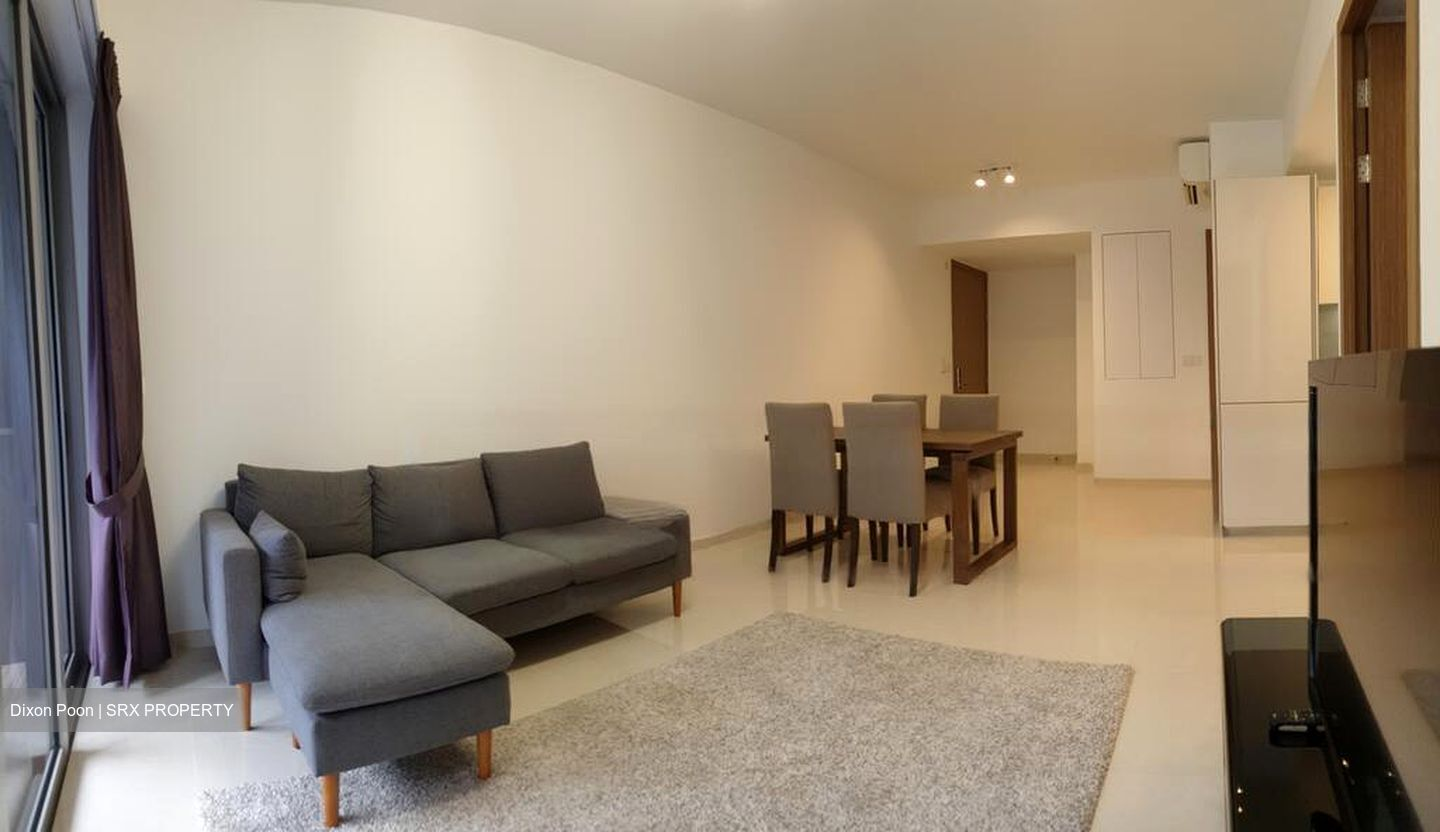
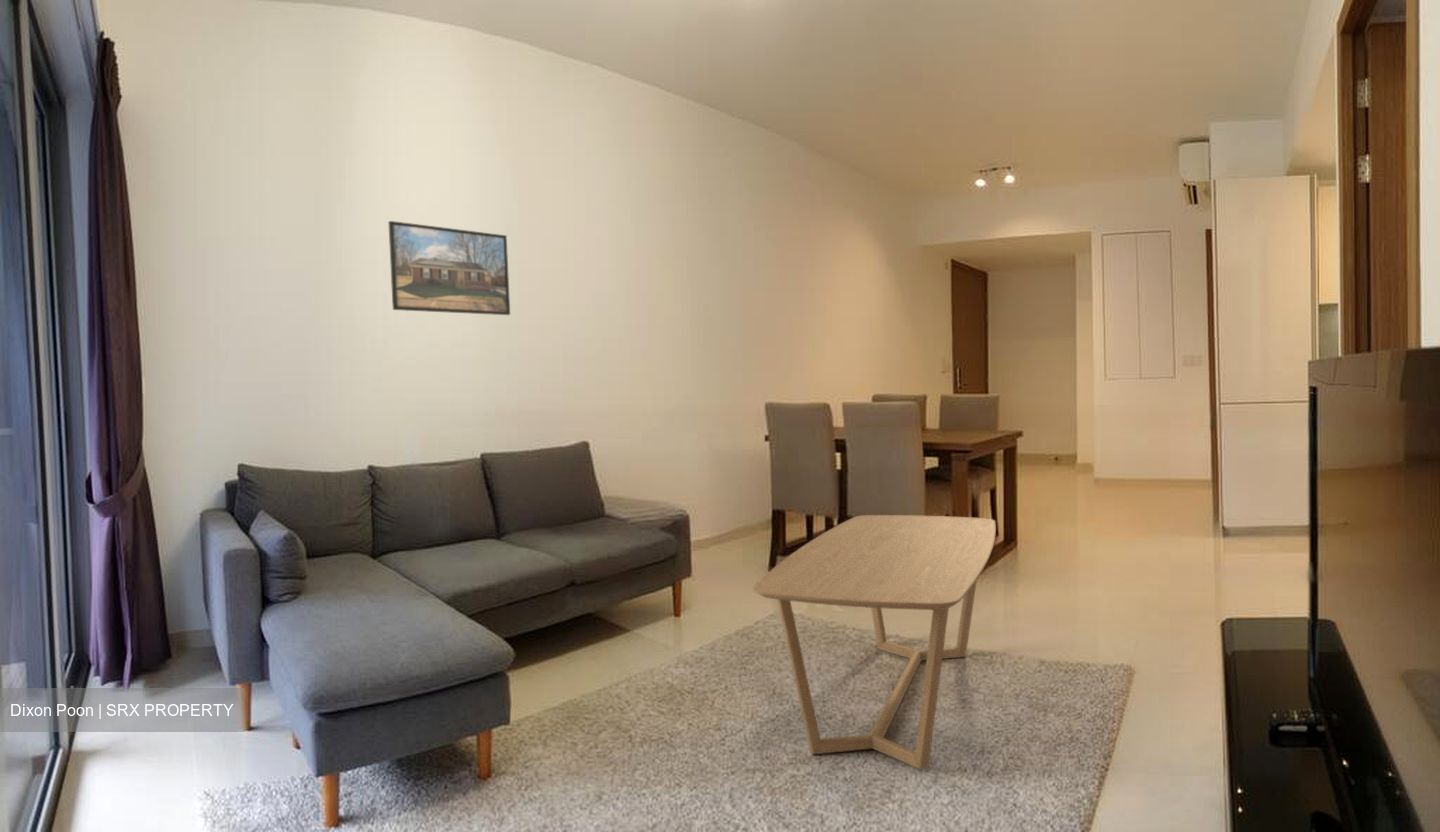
+ coffee table [751,514,997,771]
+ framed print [387,220,511,316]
